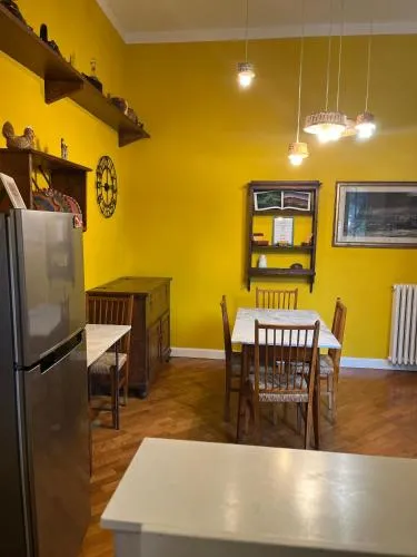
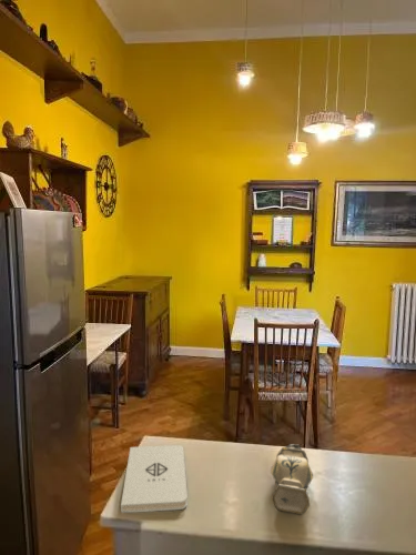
+ notepad [120,444,189,514]
+ teapot [270,443,314,515]
